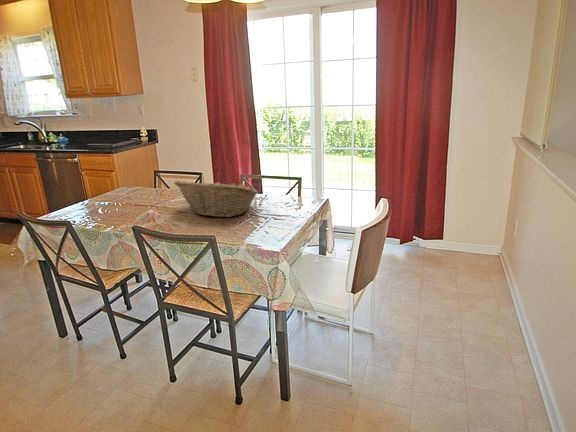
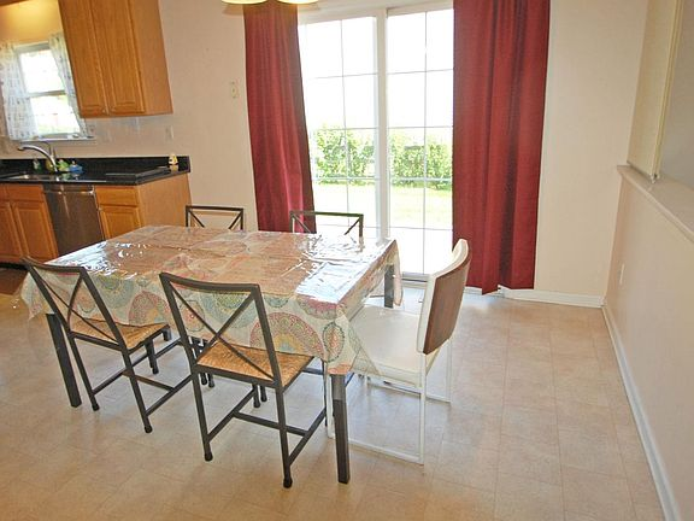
- fruit basket [173,178,259,218]
